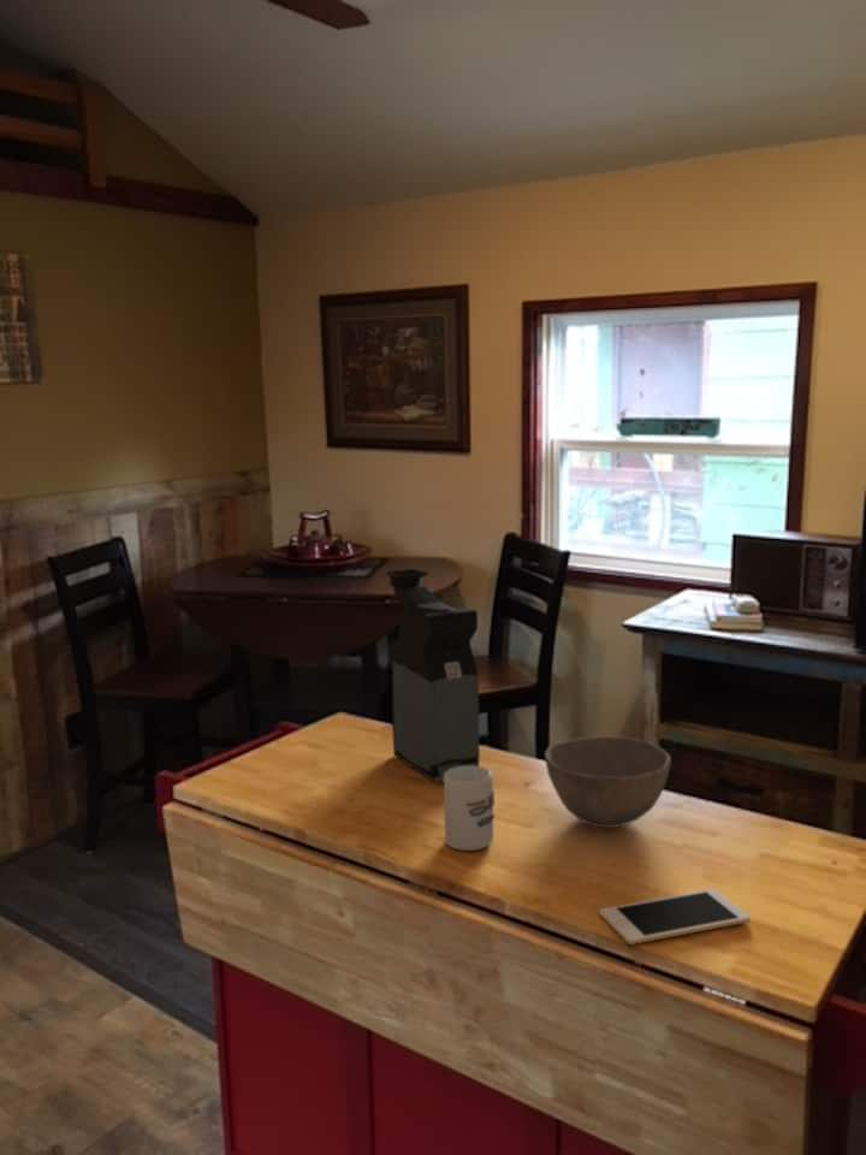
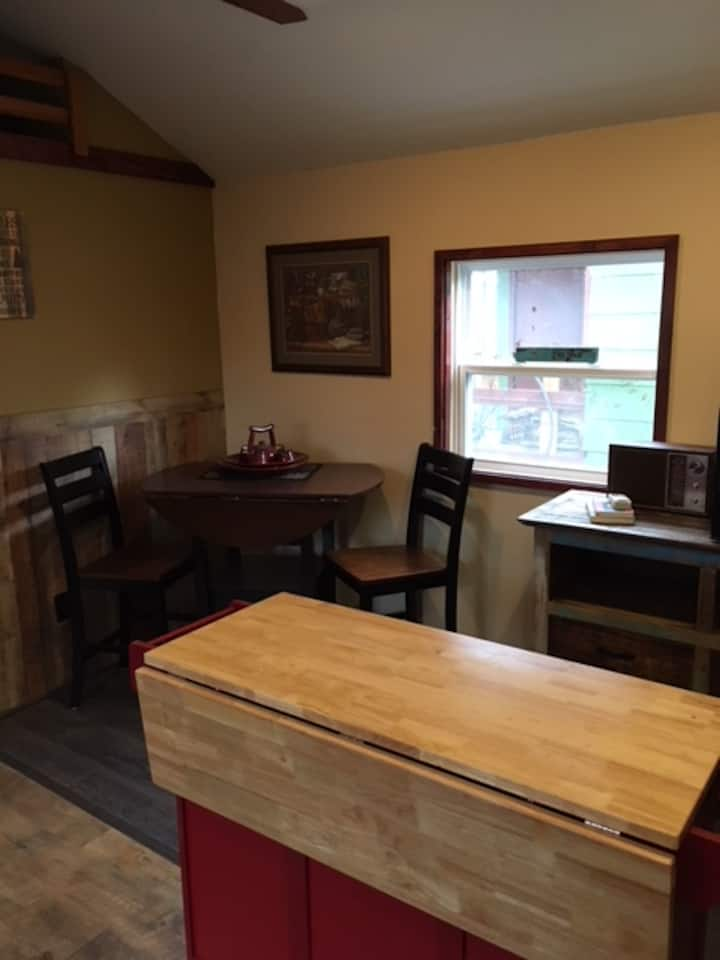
- cup [443,765,496,852]
- cell phone [599,888,752,946]
- bowl [544,735,672,829]
- coffee maker [384,568,481,782]
